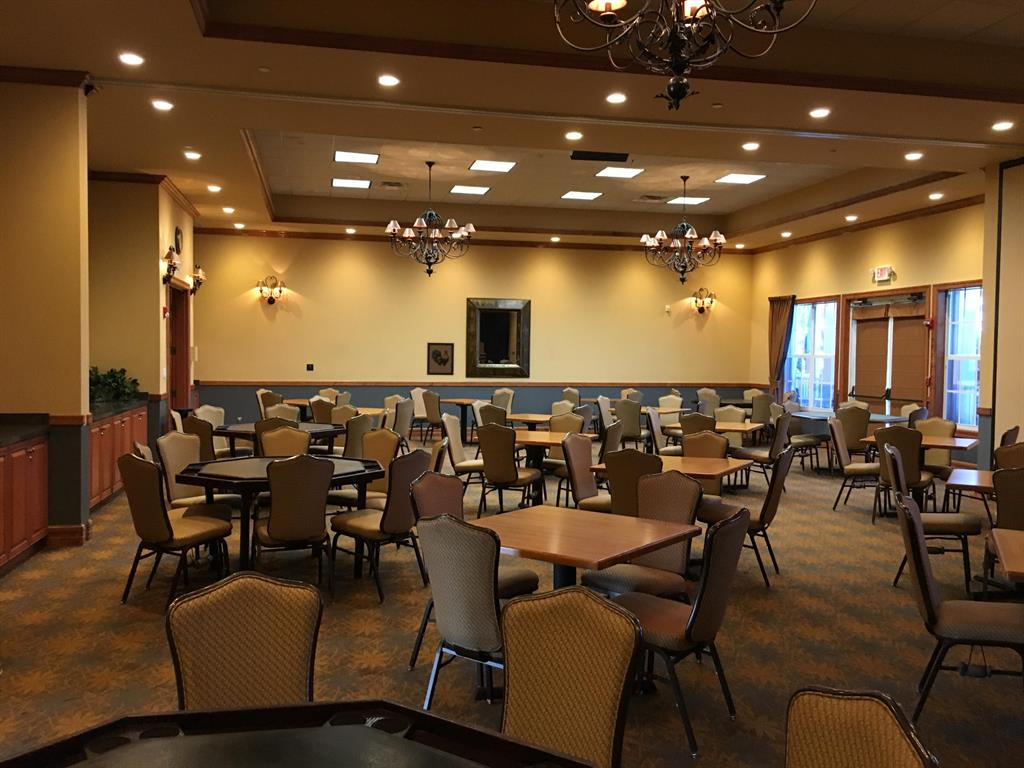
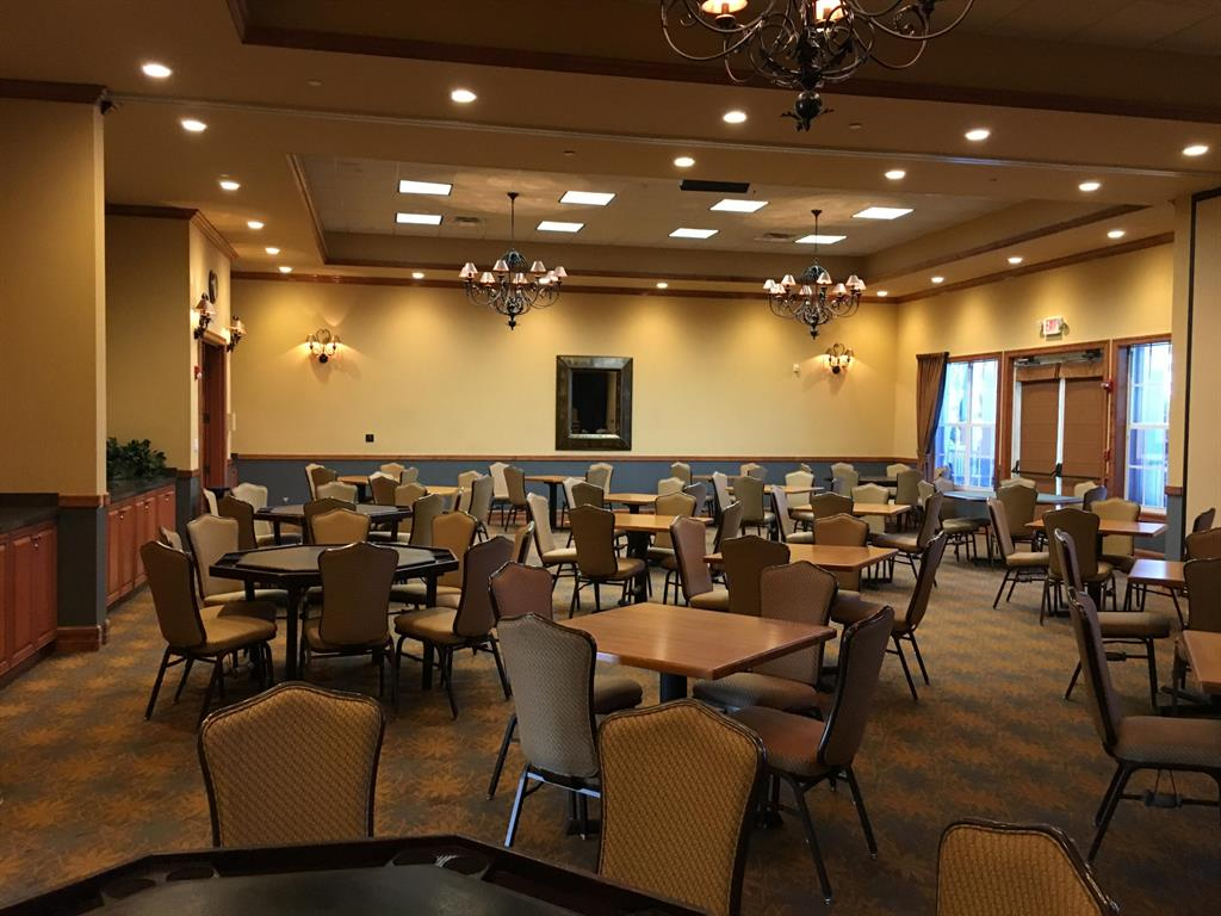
- wall art [426,342,455,376]
